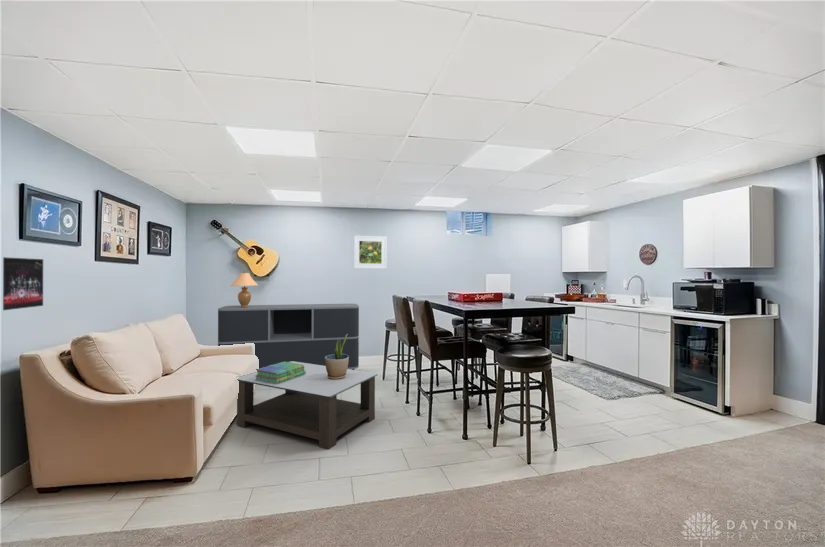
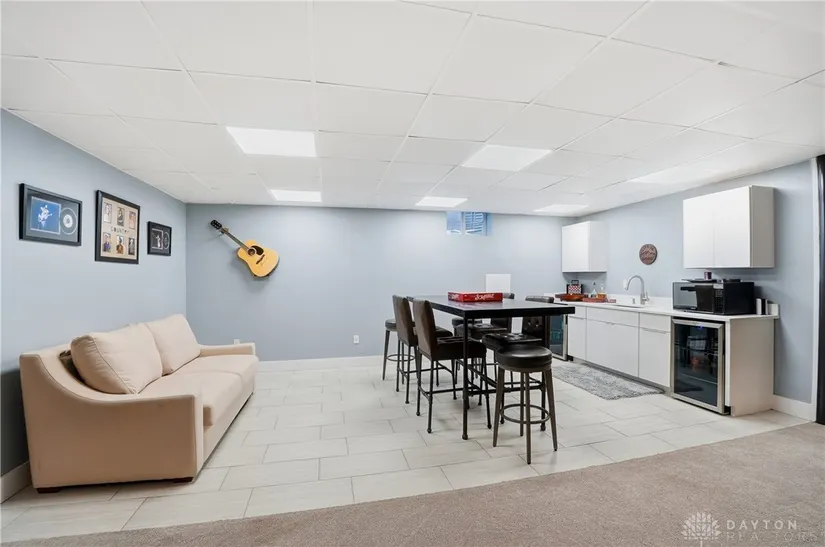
- sideboard [217,303,360,370]
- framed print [353,235,388,270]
- table lamp [230,270,259,307]
- potted plant [325,334,349,379]
- coffee table [236,361,379,450]
- album cover [2,256,44,311]
- stack of books [255,362,306,384]
